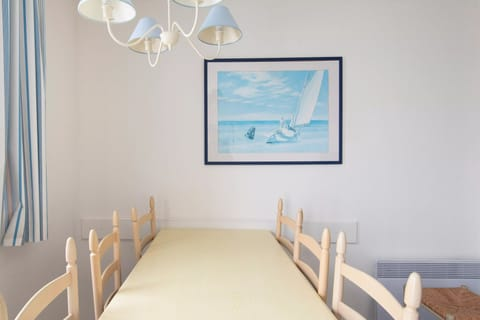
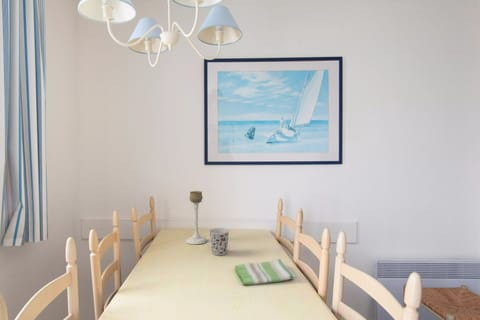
+ dish towel [234,258,296,286]
+ candle holder [185,190,208,245]
+ cup [208,227,230,256]
